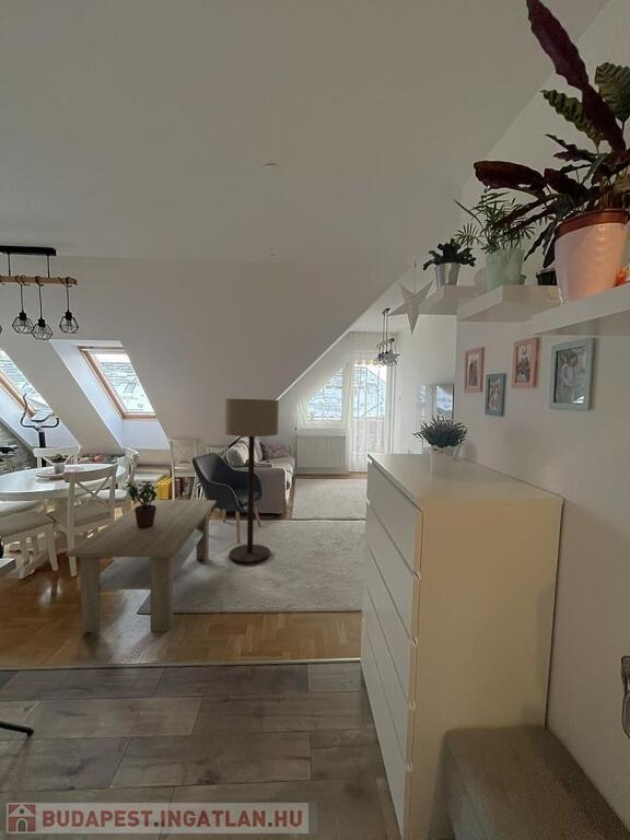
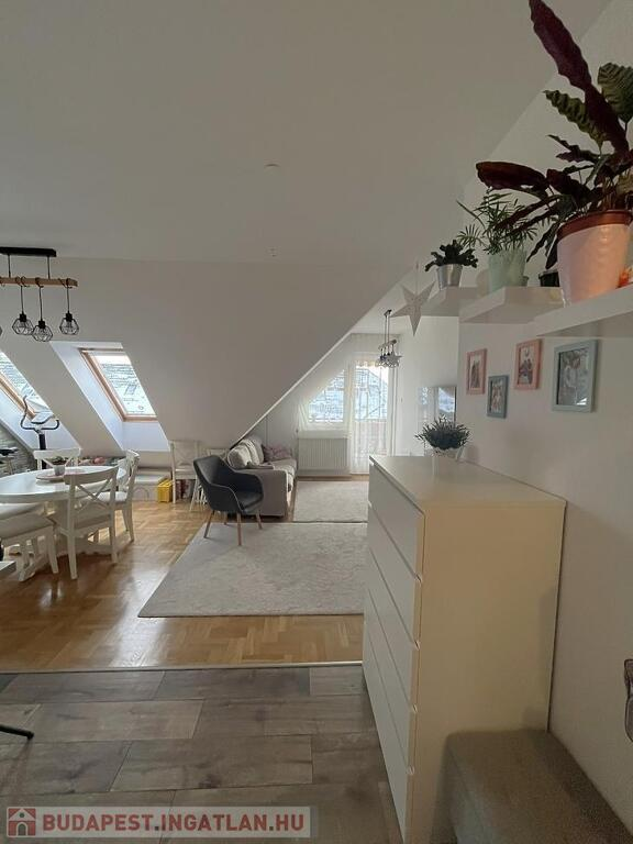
- floor lamp [224,398,280,565]
- coffee table [65,499,218,634]
- potted plant [125,480,159,528]
